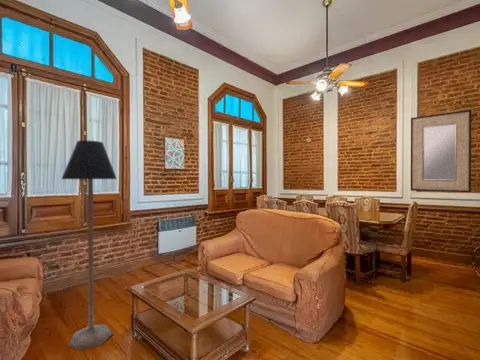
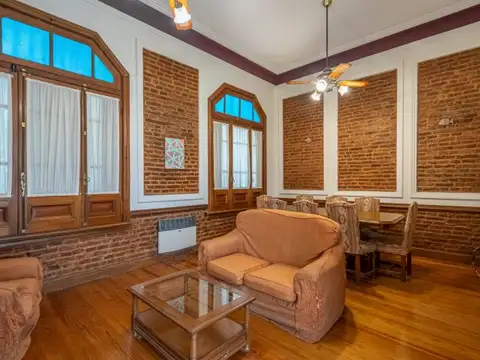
- floor lamp [60,139,118,351]
- home mirror [410,109,473,193]
